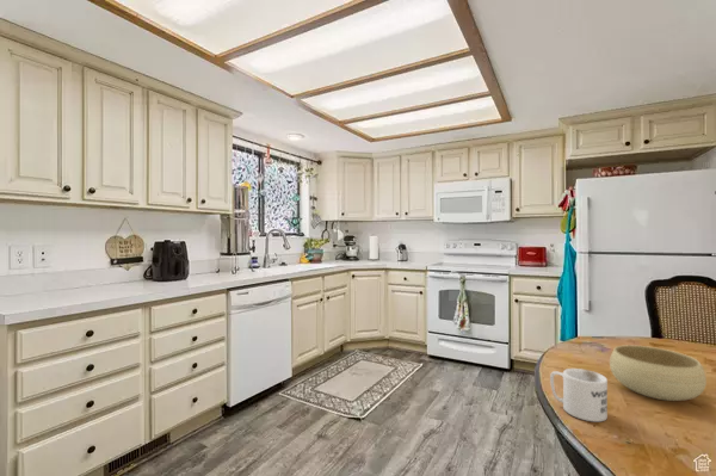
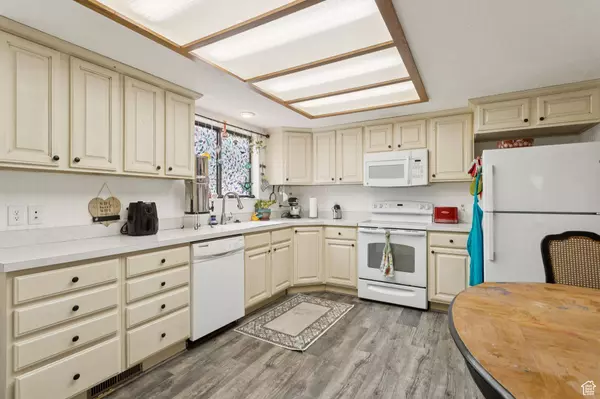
- bowl [609,344,708,402]
- mug [549,367,609,422]
